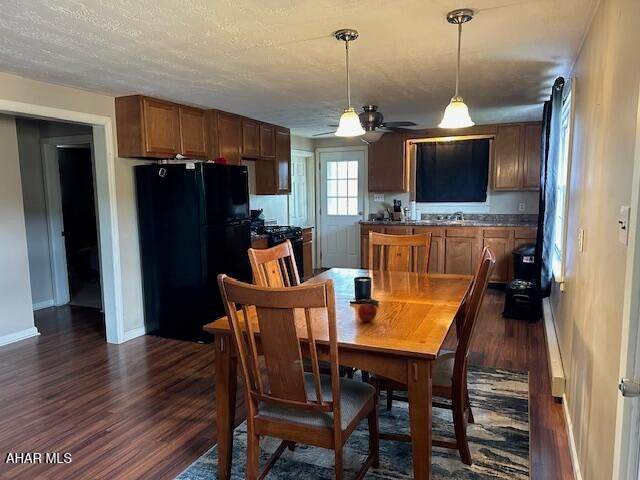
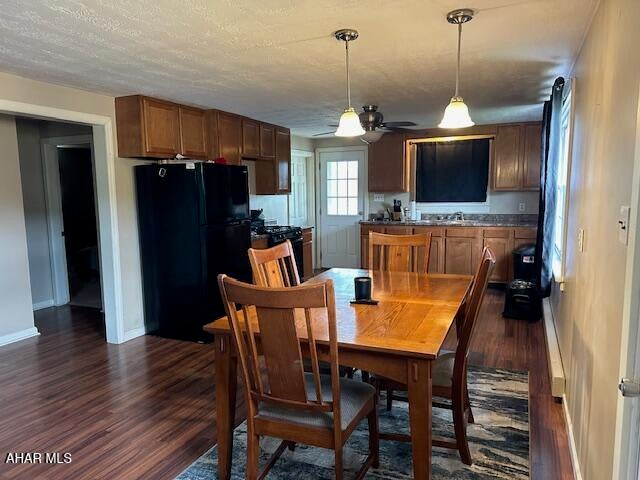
- fruit [357,298,380,322]
